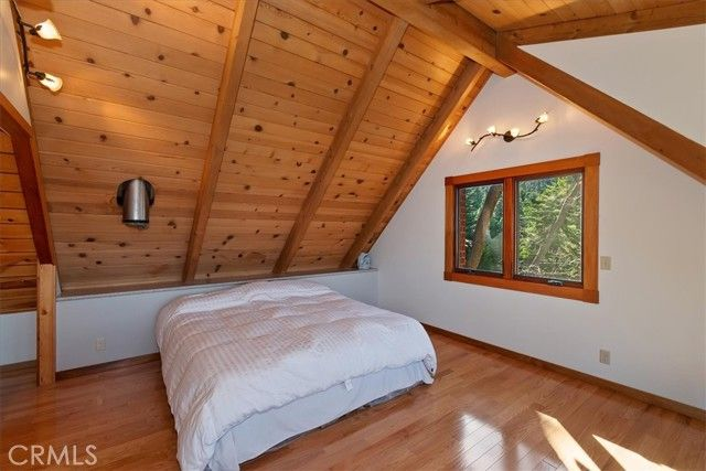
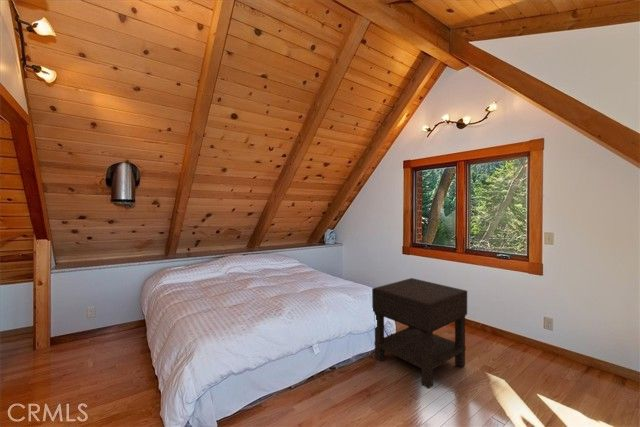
+ nightstand [371,277,468,390]
